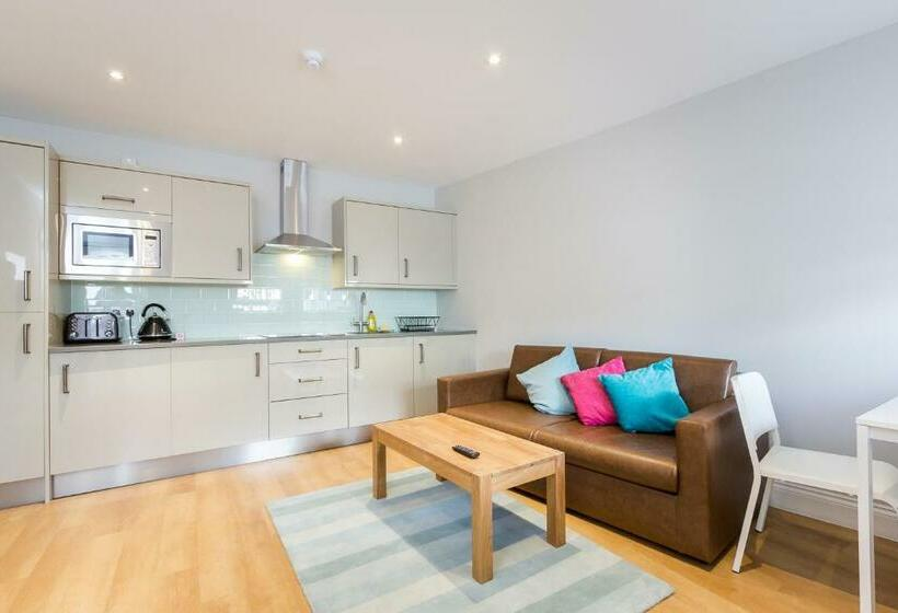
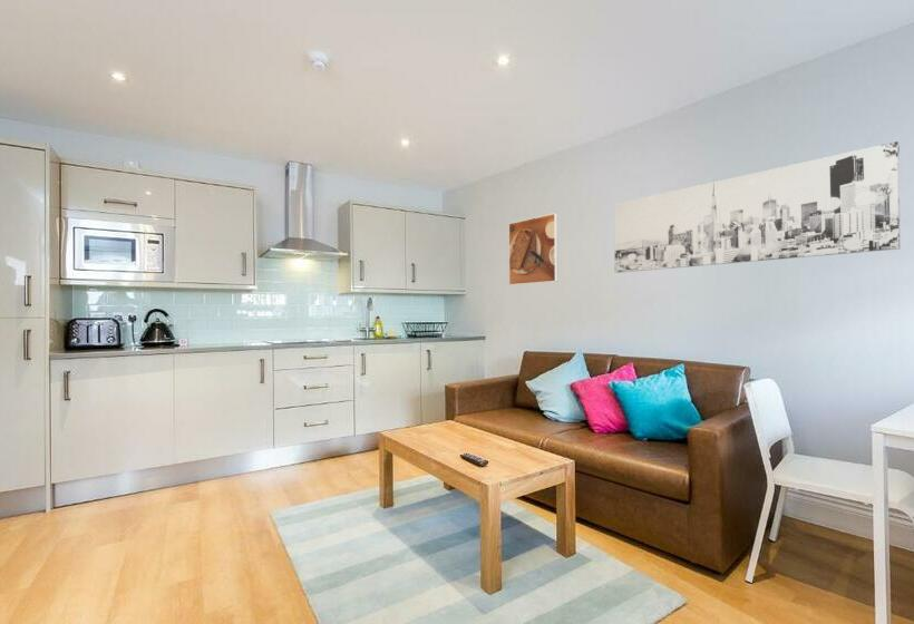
+ wall art [613,140,901,274]
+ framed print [507,212,558,286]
